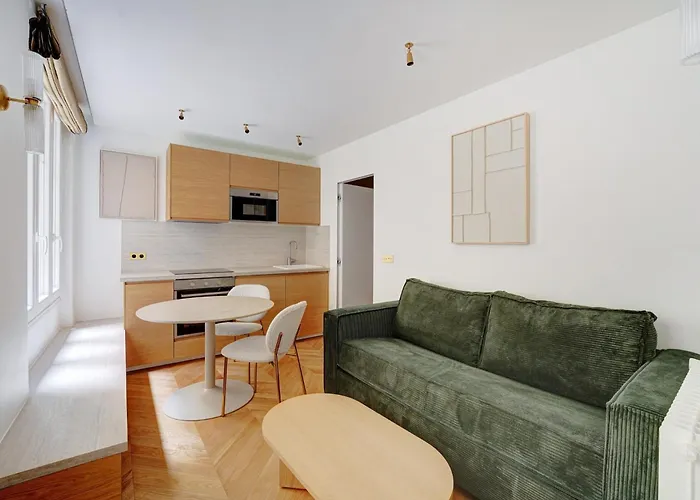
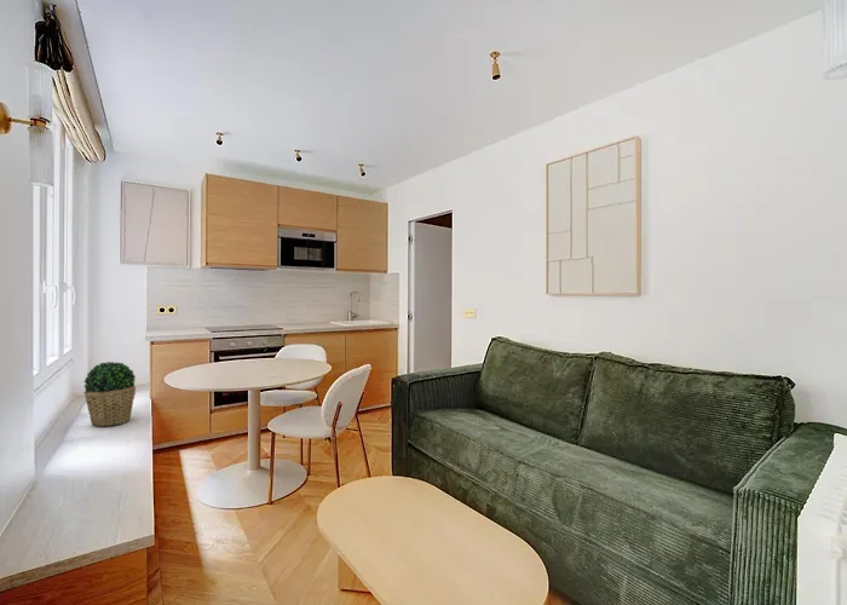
+ potted plant [82,361,137,427]
